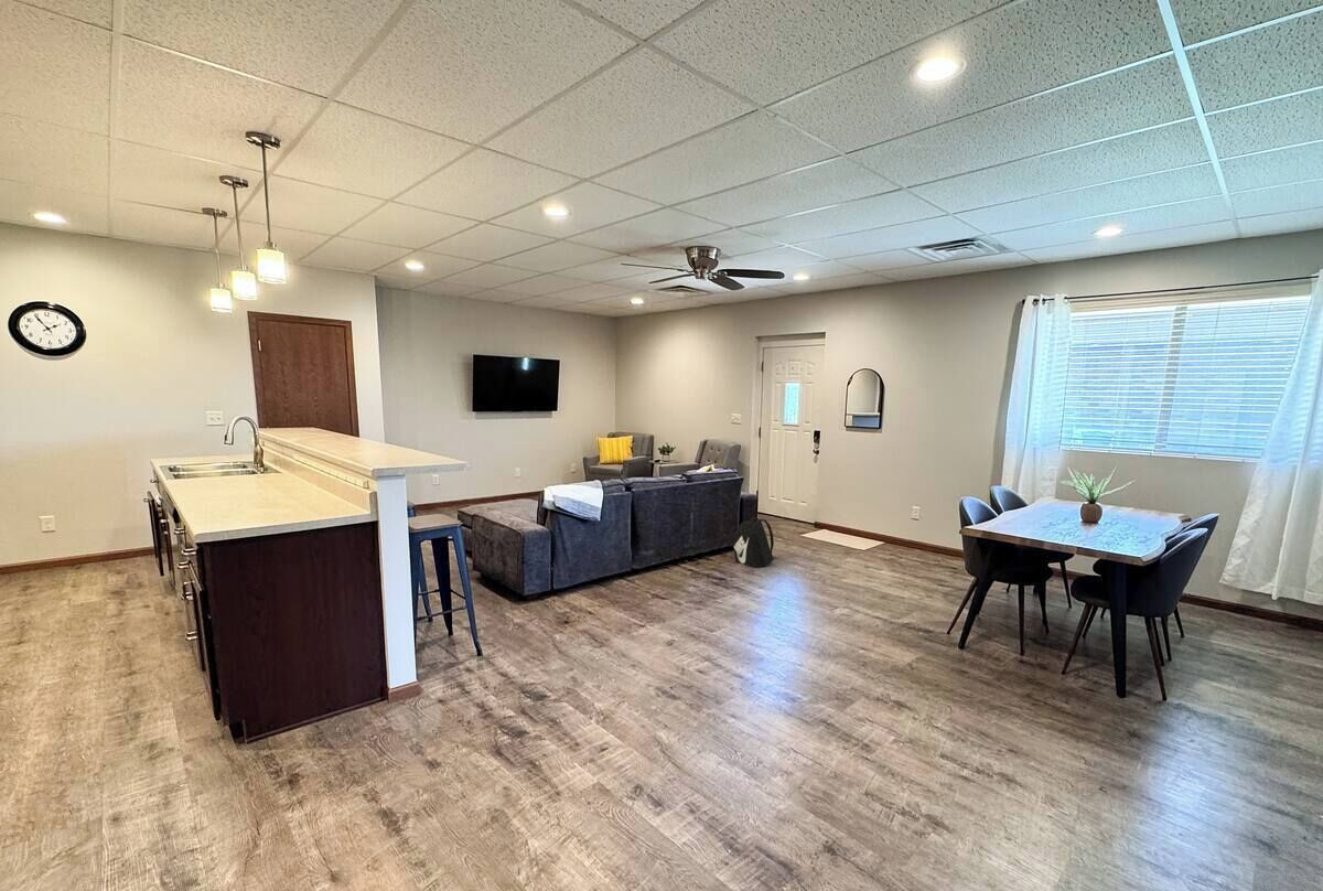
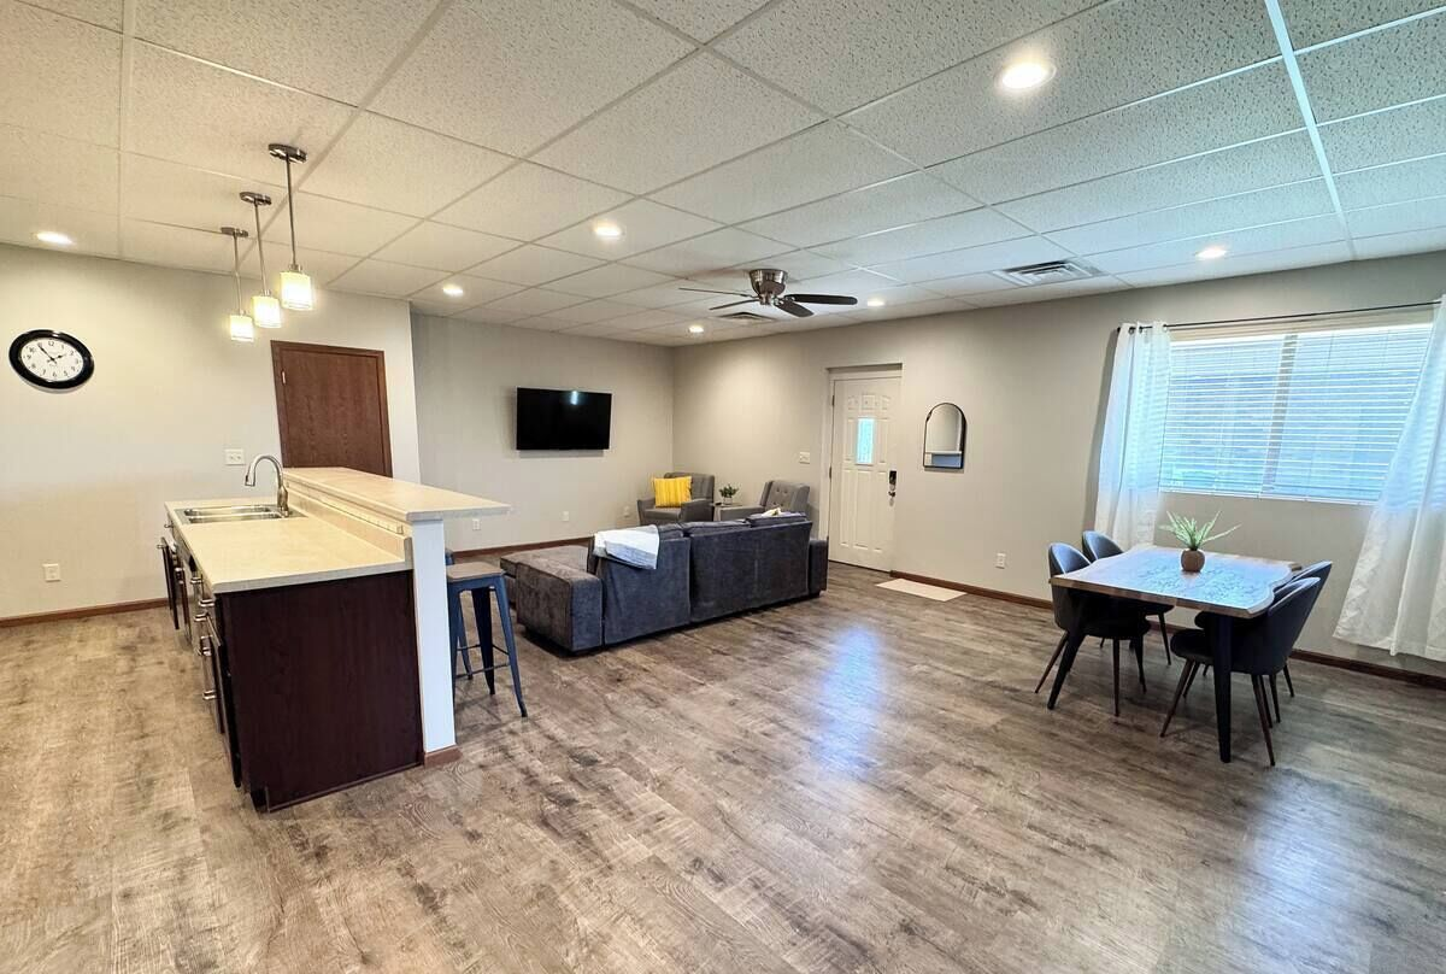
- backpack [732,516,775,569]
